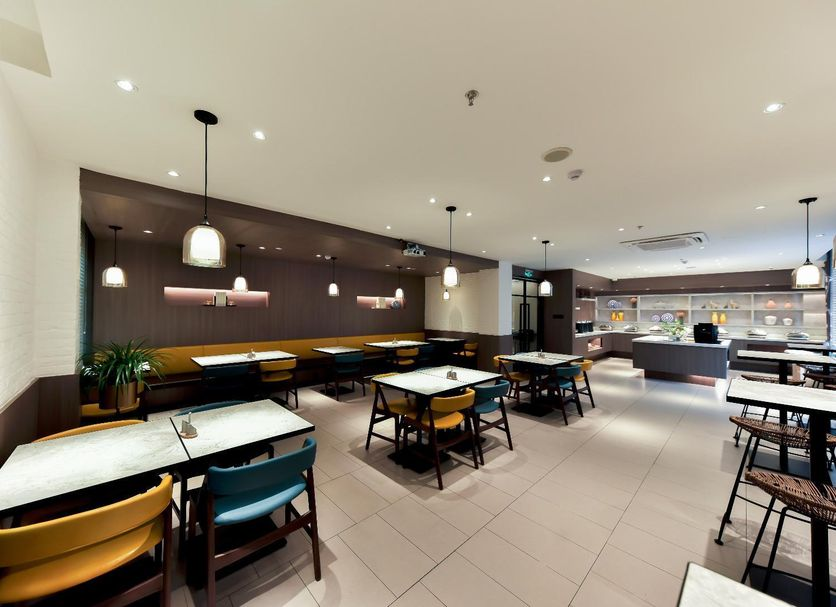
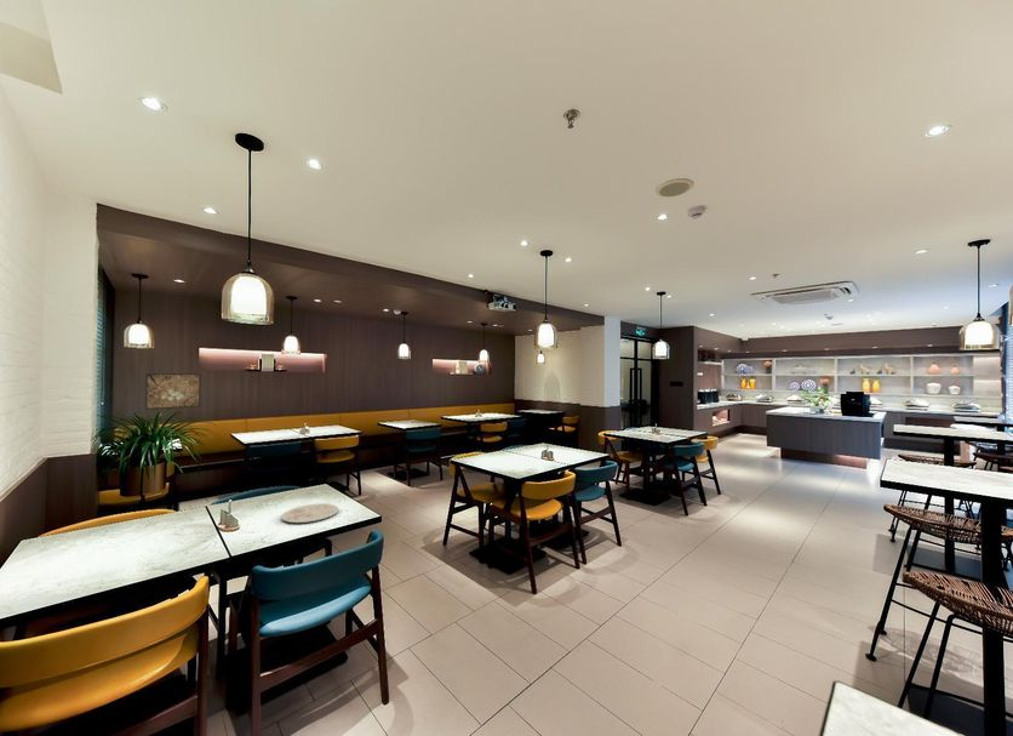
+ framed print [144,372,202,411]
+ plate [280,502,339,524]
